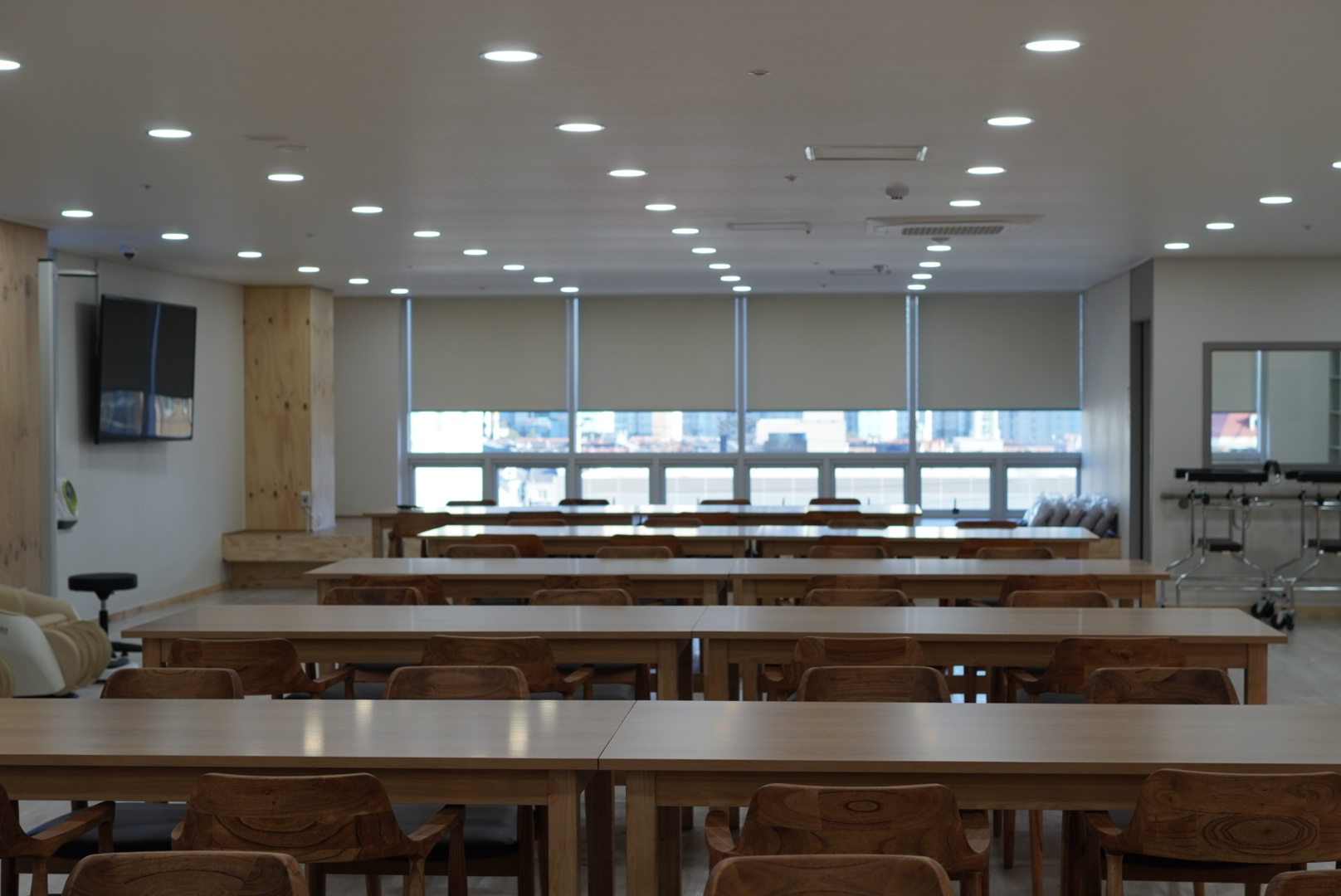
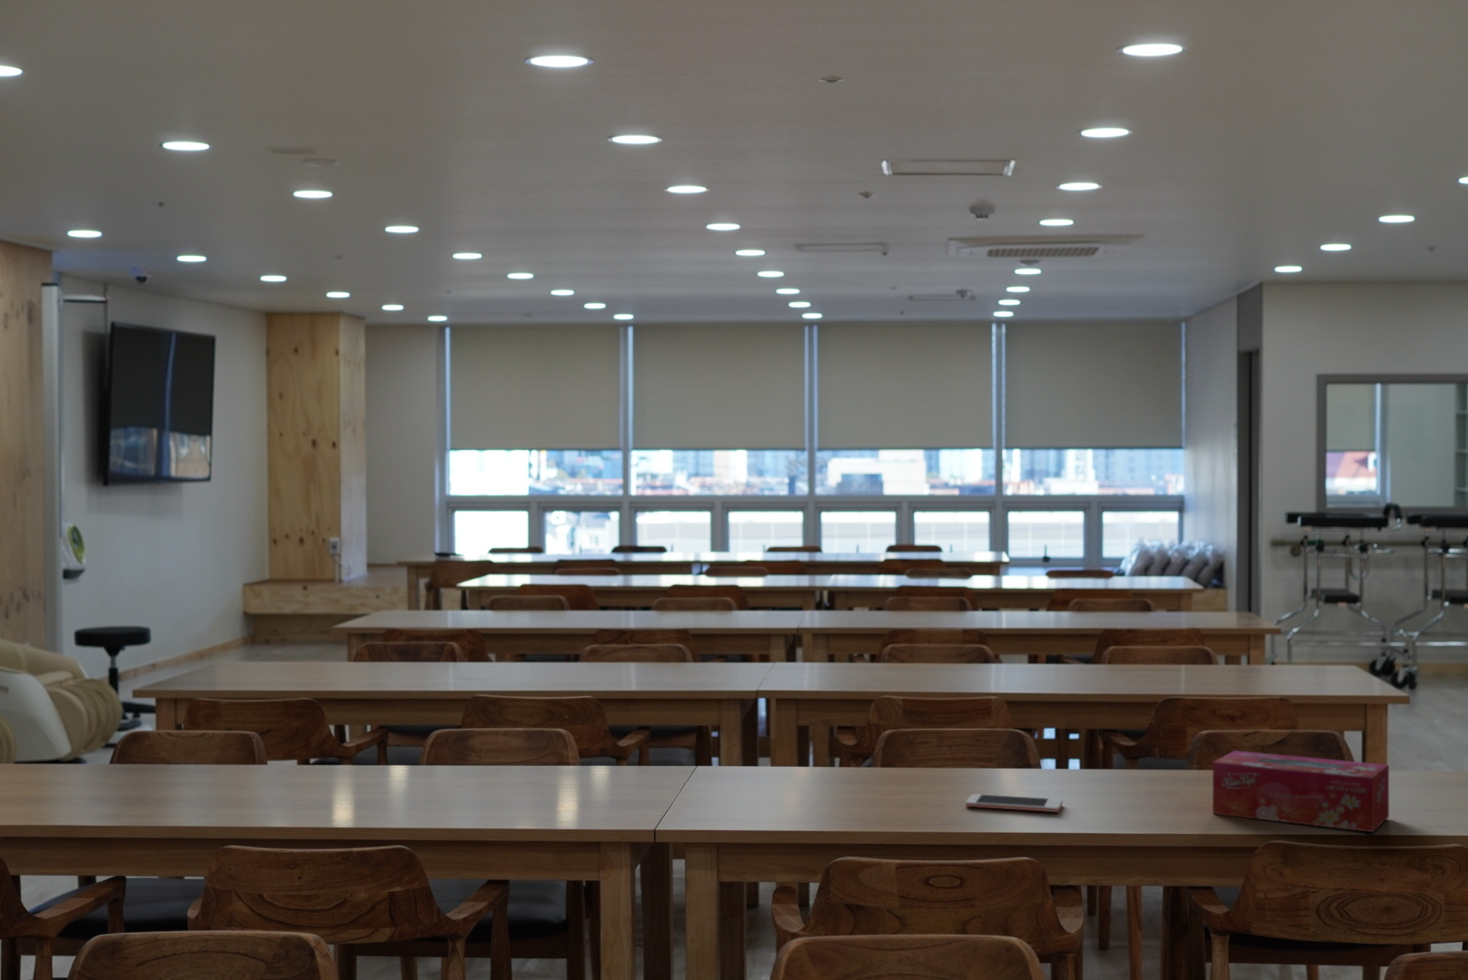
+ tissue box [1212,749,1390,833]
+ cell phone [964,793,1064,813]
